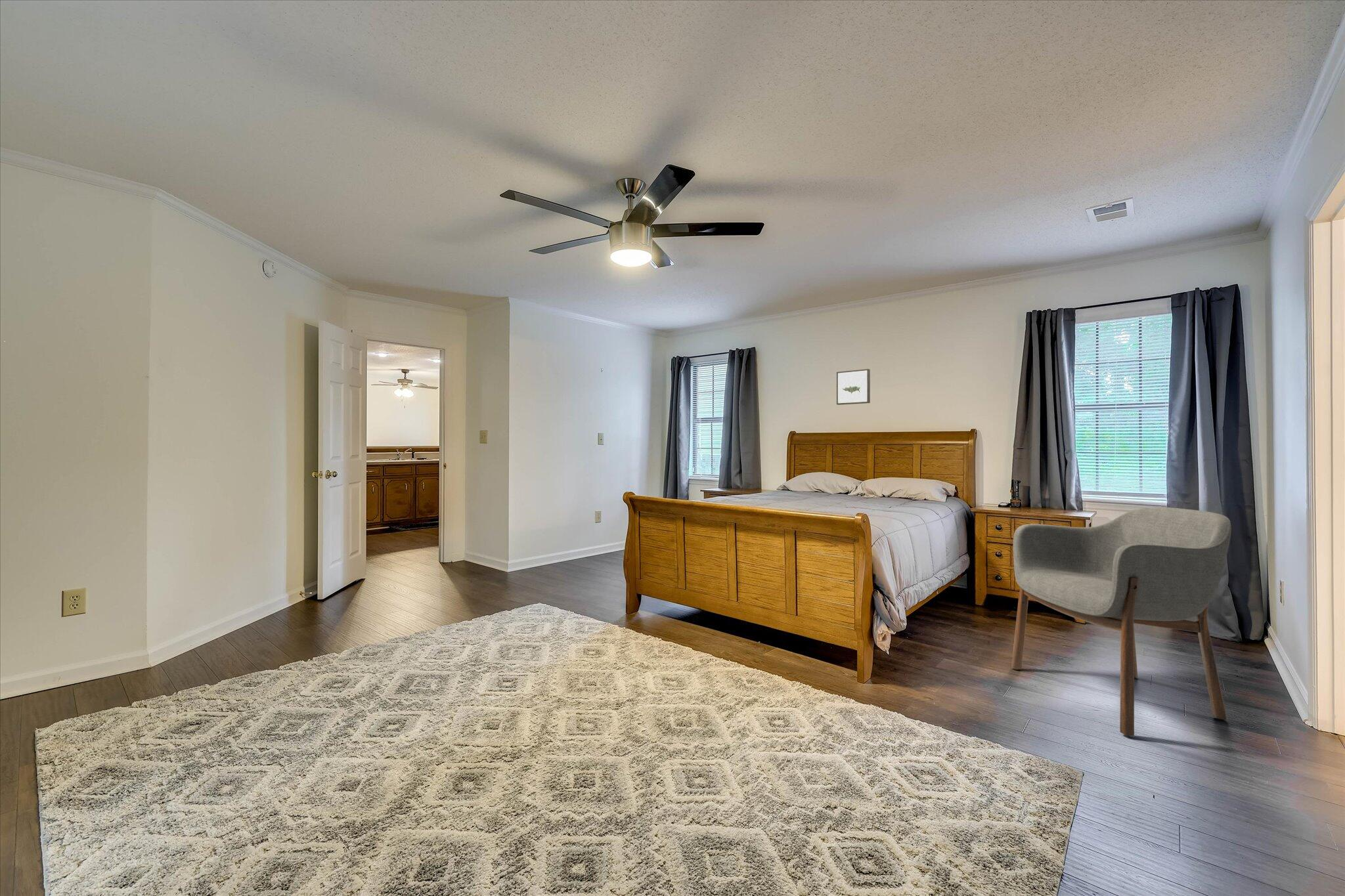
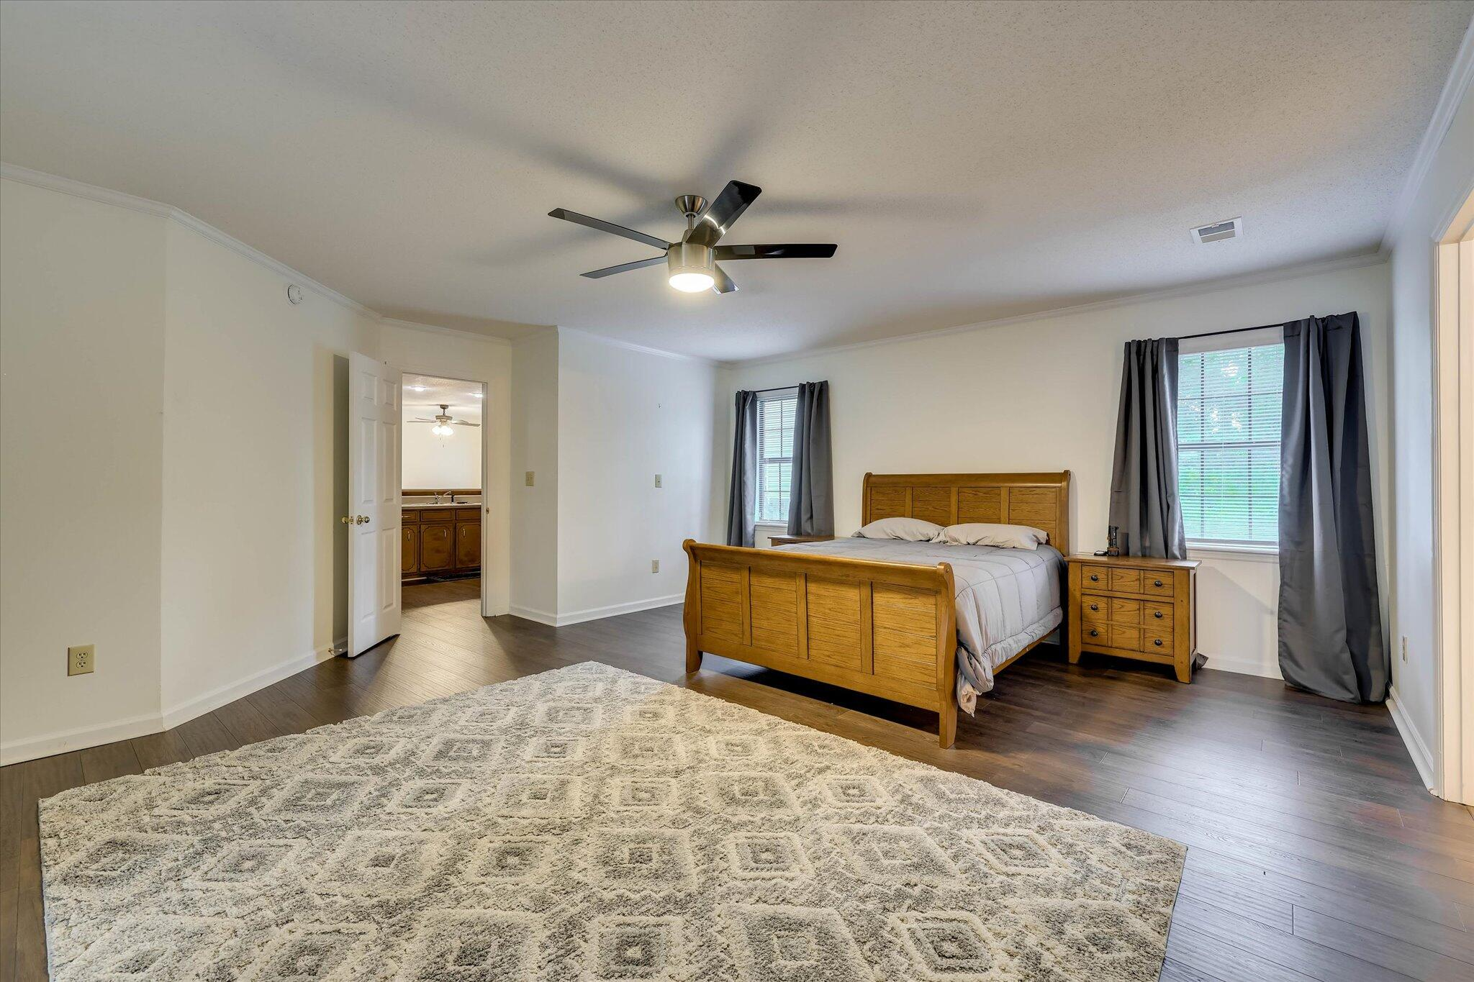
- wall art [836,368,871,406]
- armchair [1011,506,1232,737]
